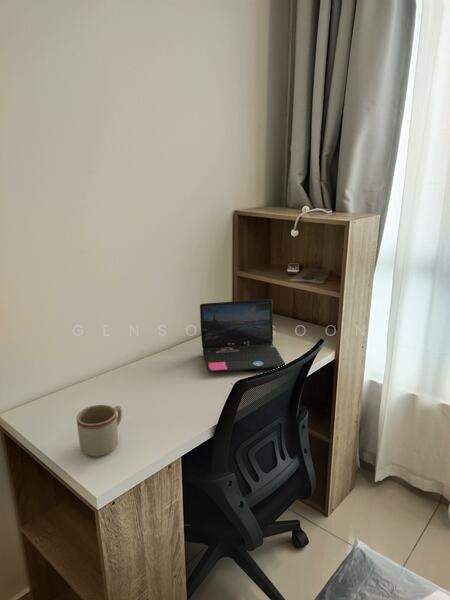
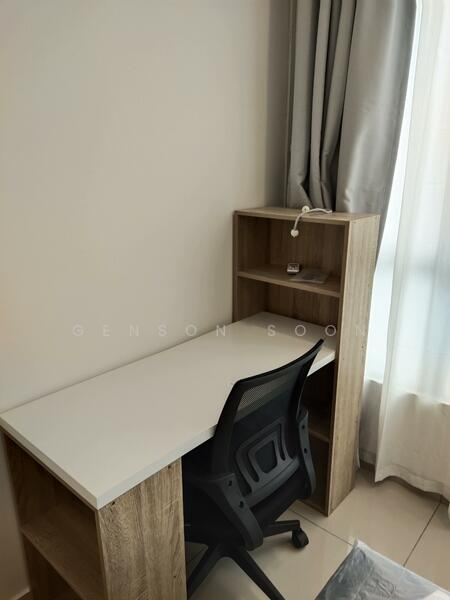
- laptop [199,298,286,373]
- mug [76,404,123,458]
